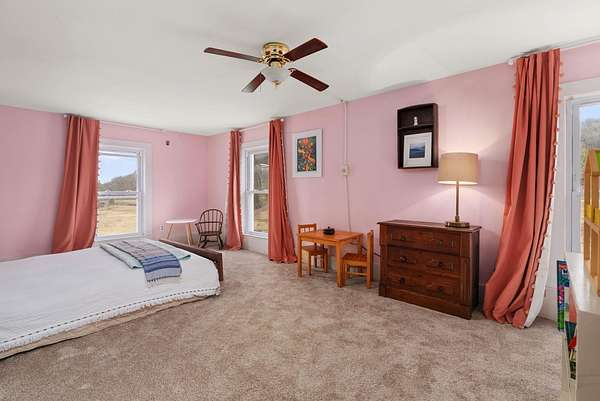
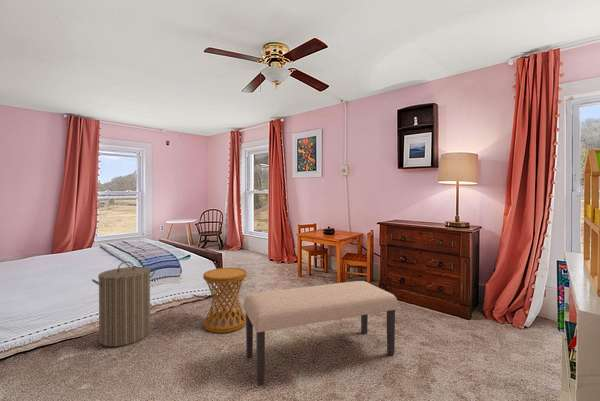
+ bench [243,280,398,386]
+ side table [202,267,247,334]
+ laundry hamper [91,260,156,348]
